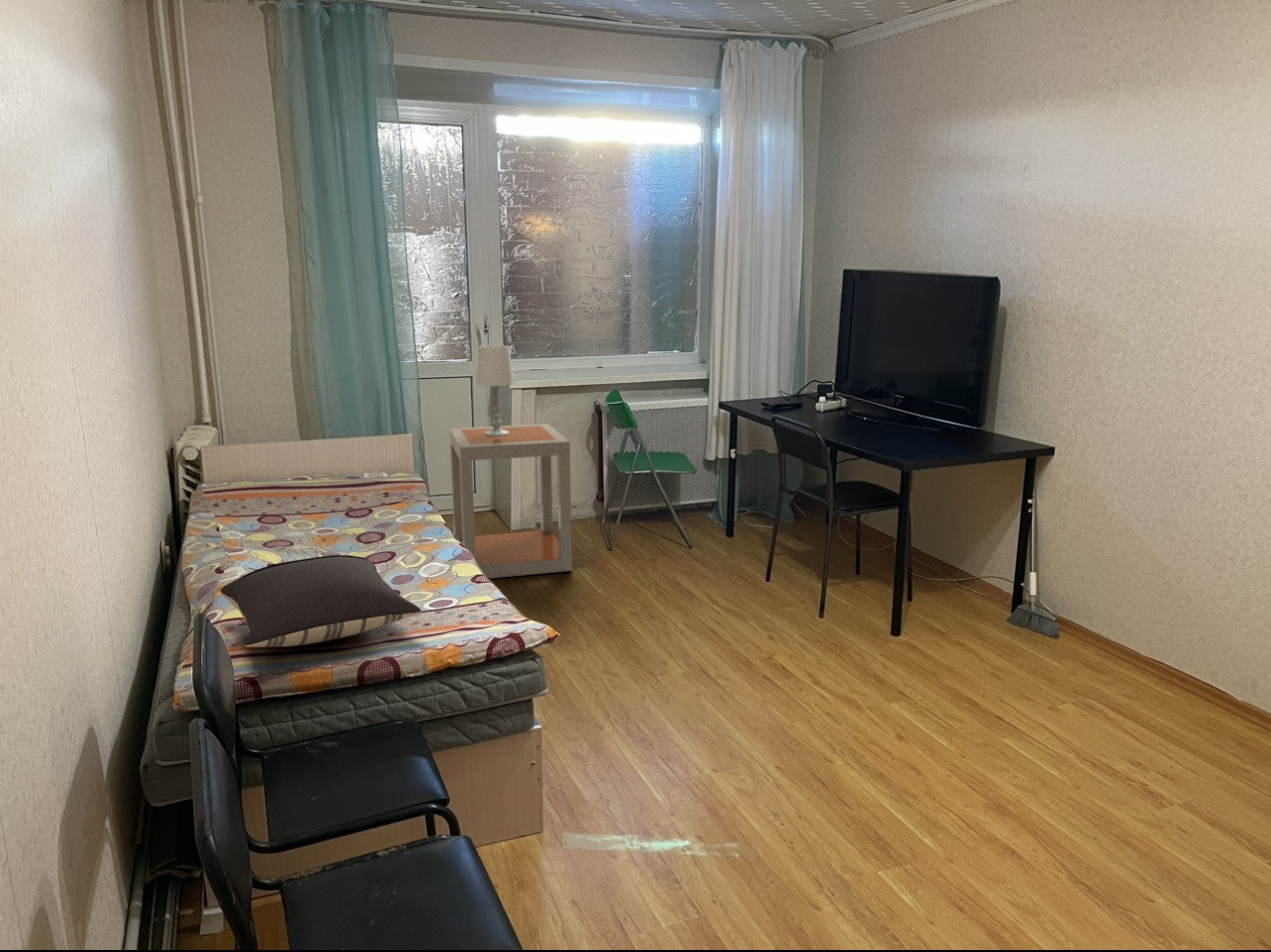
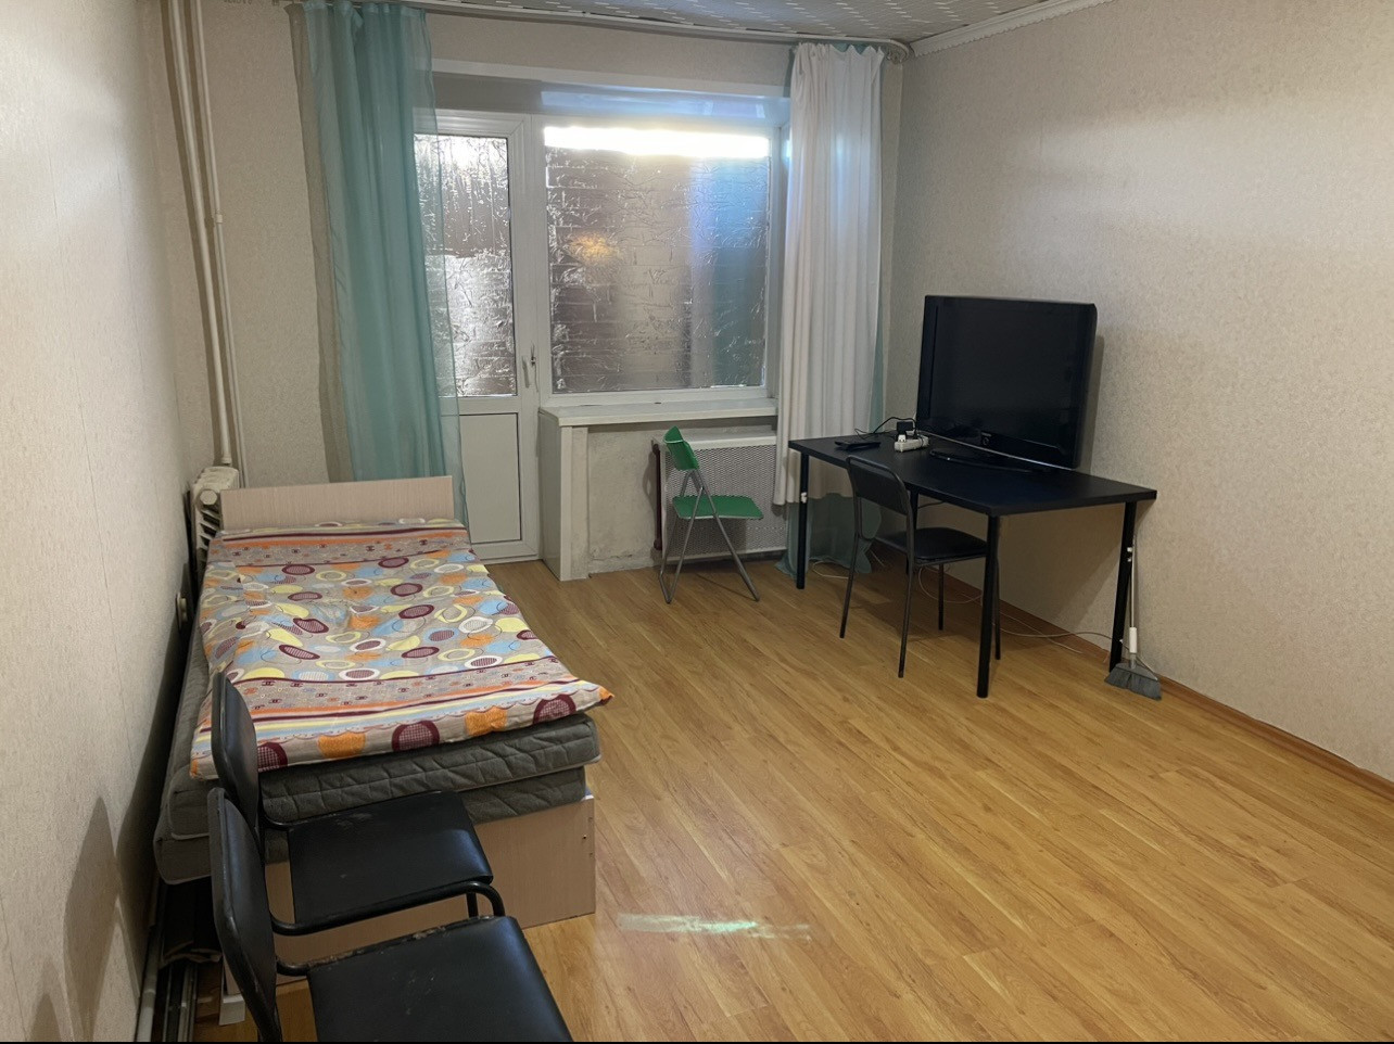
- side table [448,423,573,579]
- pillow [220,554,423,648]
- table lamp [476,344,515,435]
